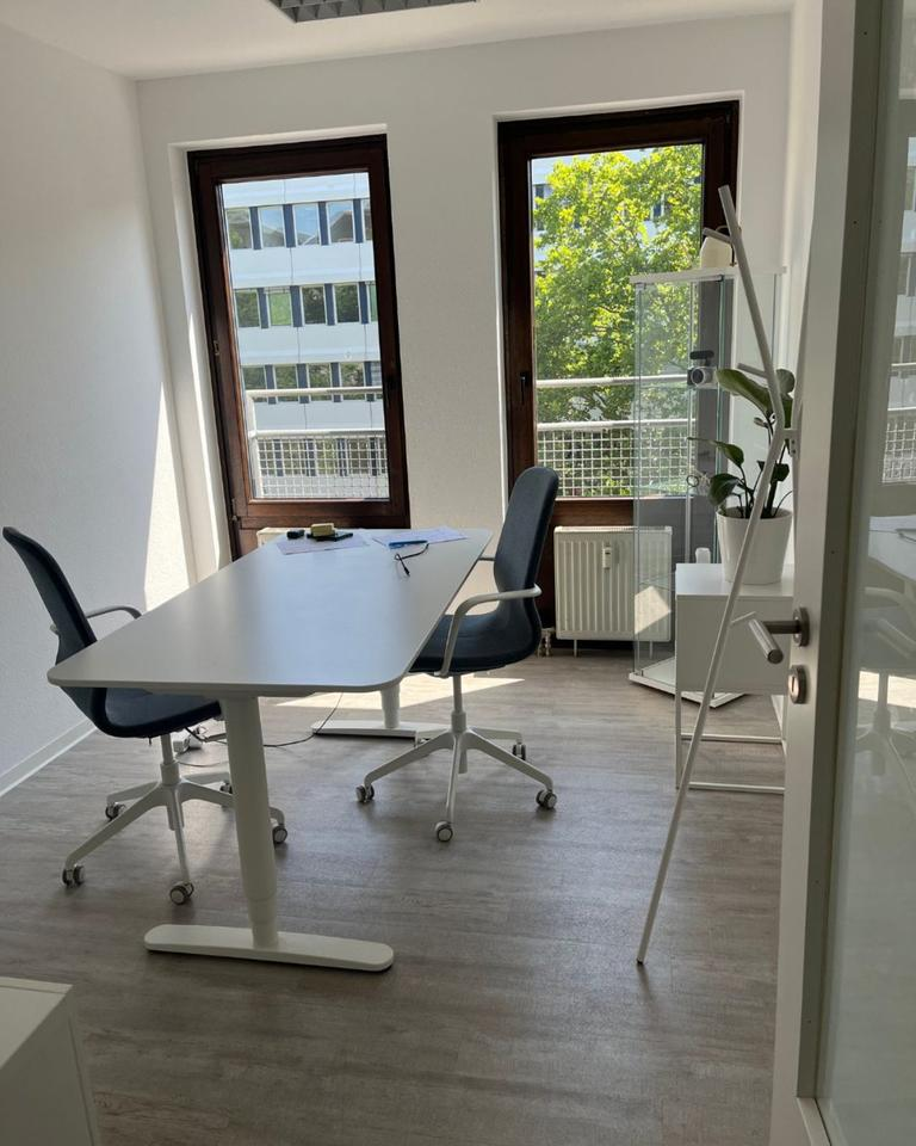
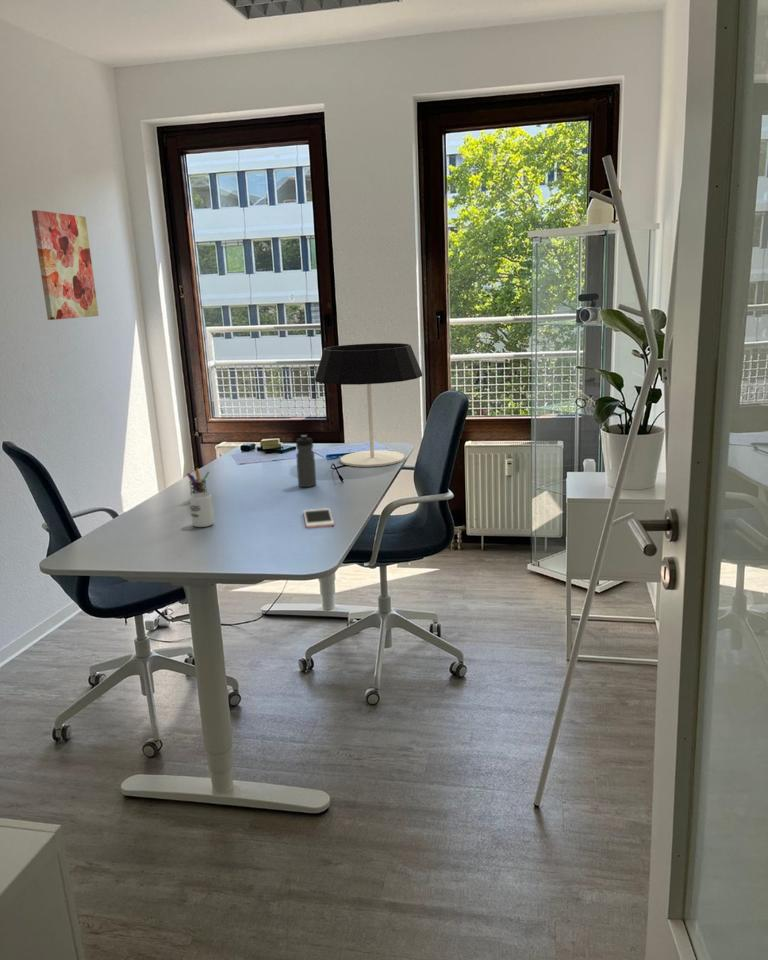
+ water bottle [295,434,317,488]
+ cell phone [303,507,335,529]
+ wall art [31,209,100,321]
+ cup [189,492,215,528]
+ pen holder [186,467,210,496]
+ desk lamp [314,342,423,468]
